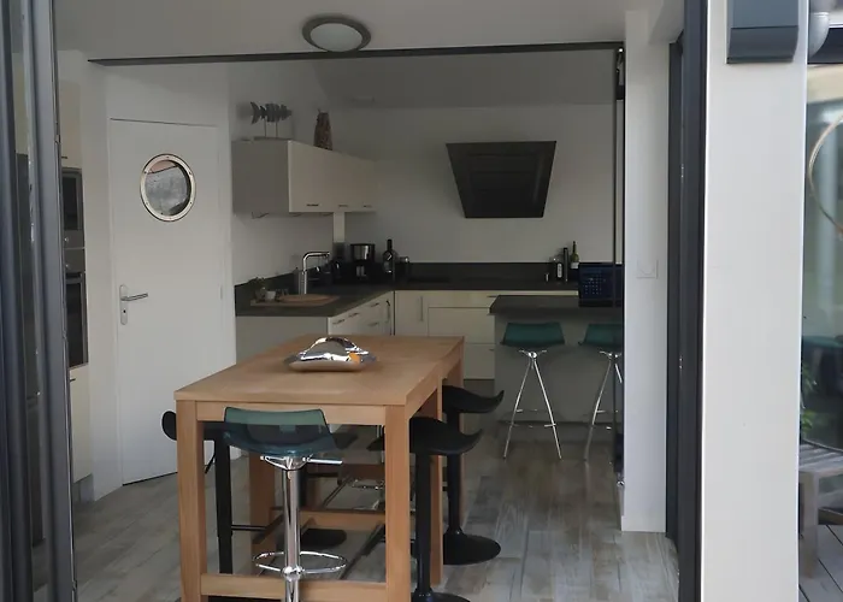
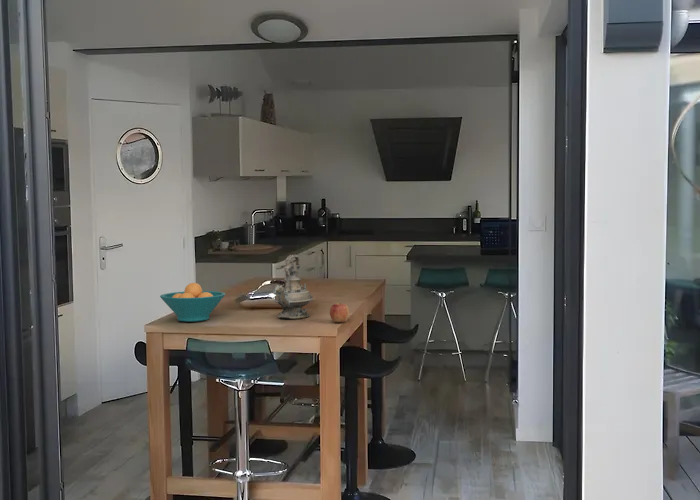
+ fruit bowl [159,282,226,323]
+ teapot [272,254,314,320]
+ apple [329,302,350,323]
